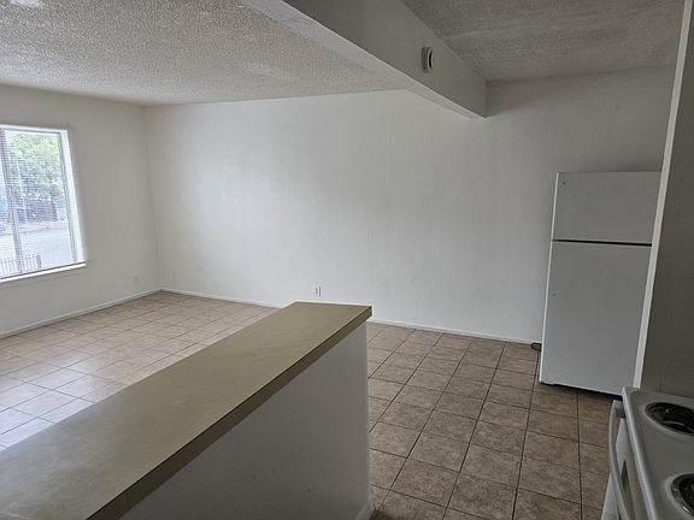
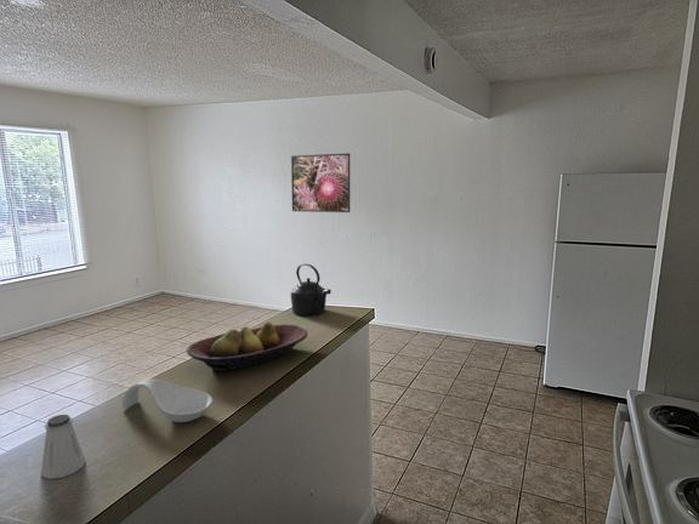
+ spoon rest [121,378,214,423]
+ saltshaker [40,414,86,480]
+ fruit bowl [186,321,309,372]
+ kettle [290,263,333,317]
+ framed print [290,152,351,213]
